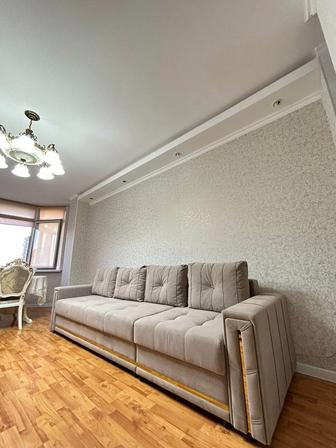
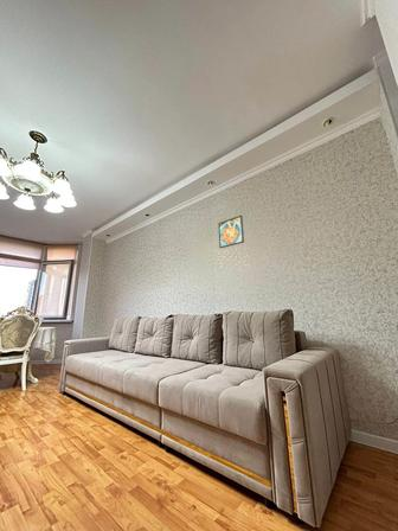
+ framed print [217,215,245,249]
